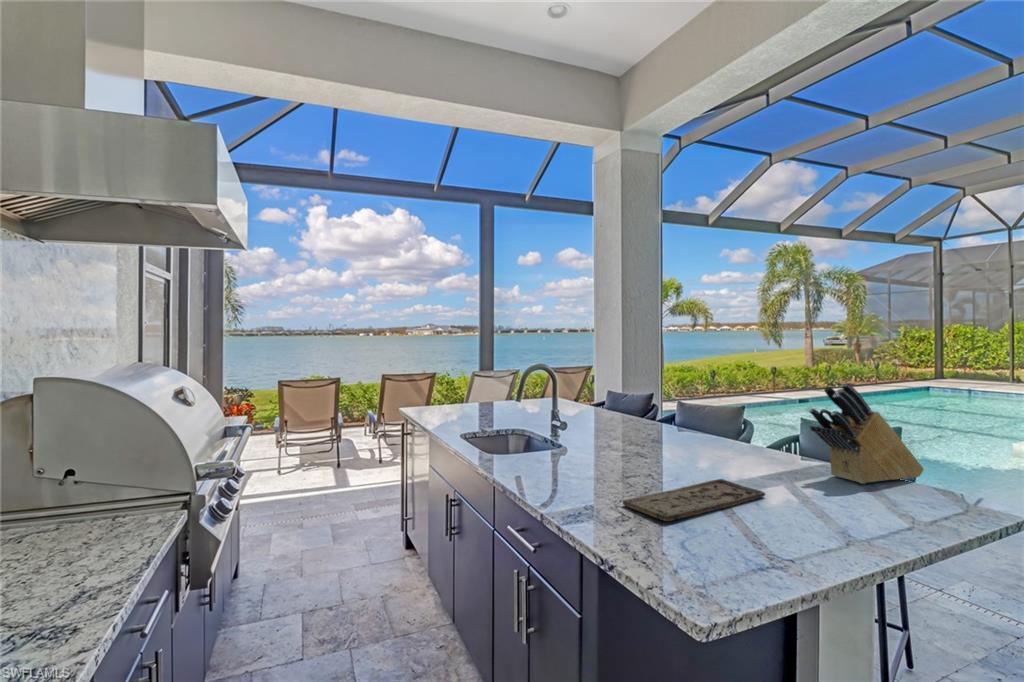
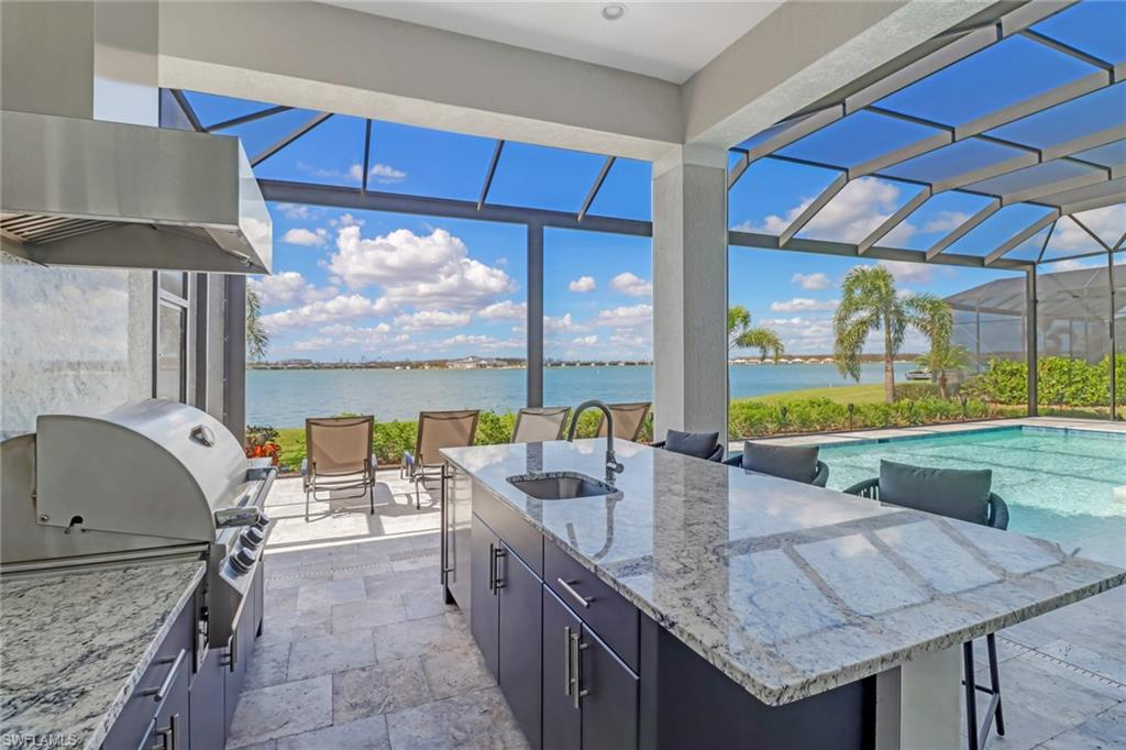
- cutting board [622,478,766,522]
- knife block [808,382,925,485]
